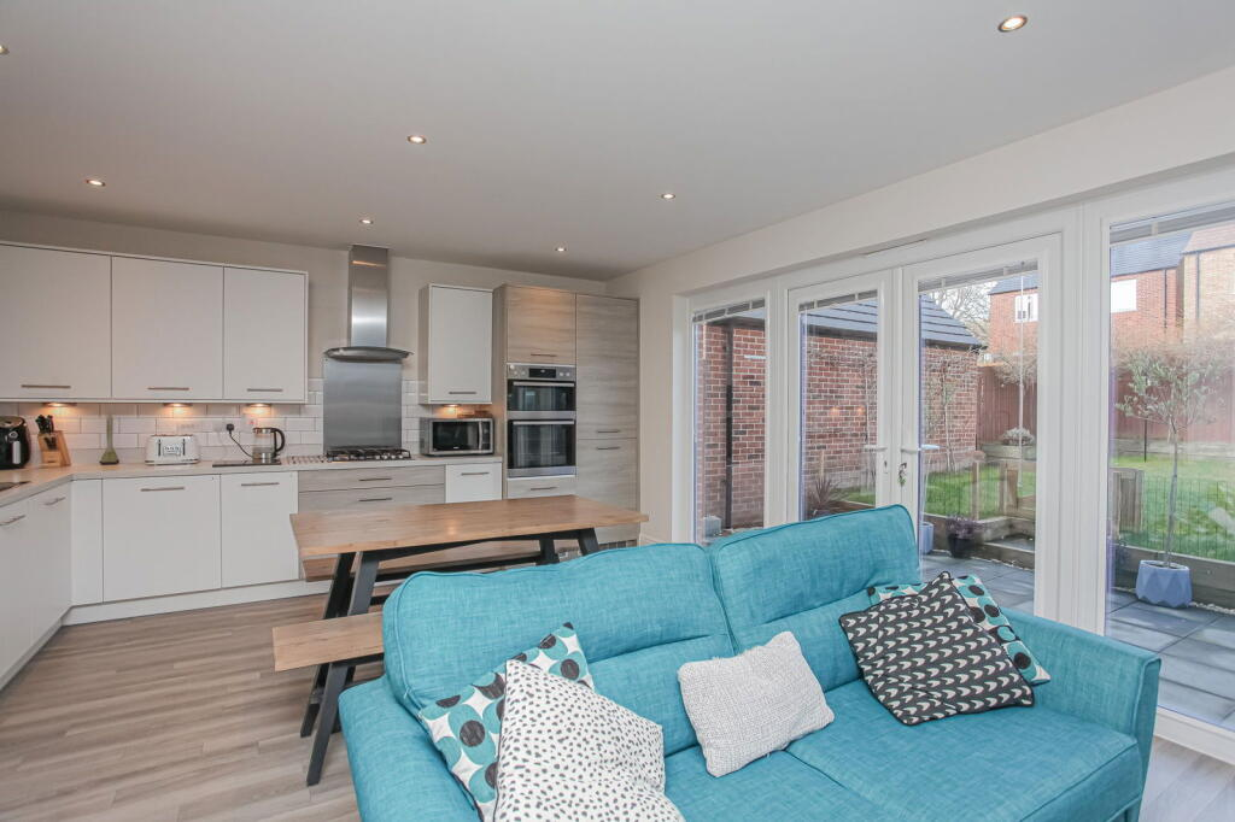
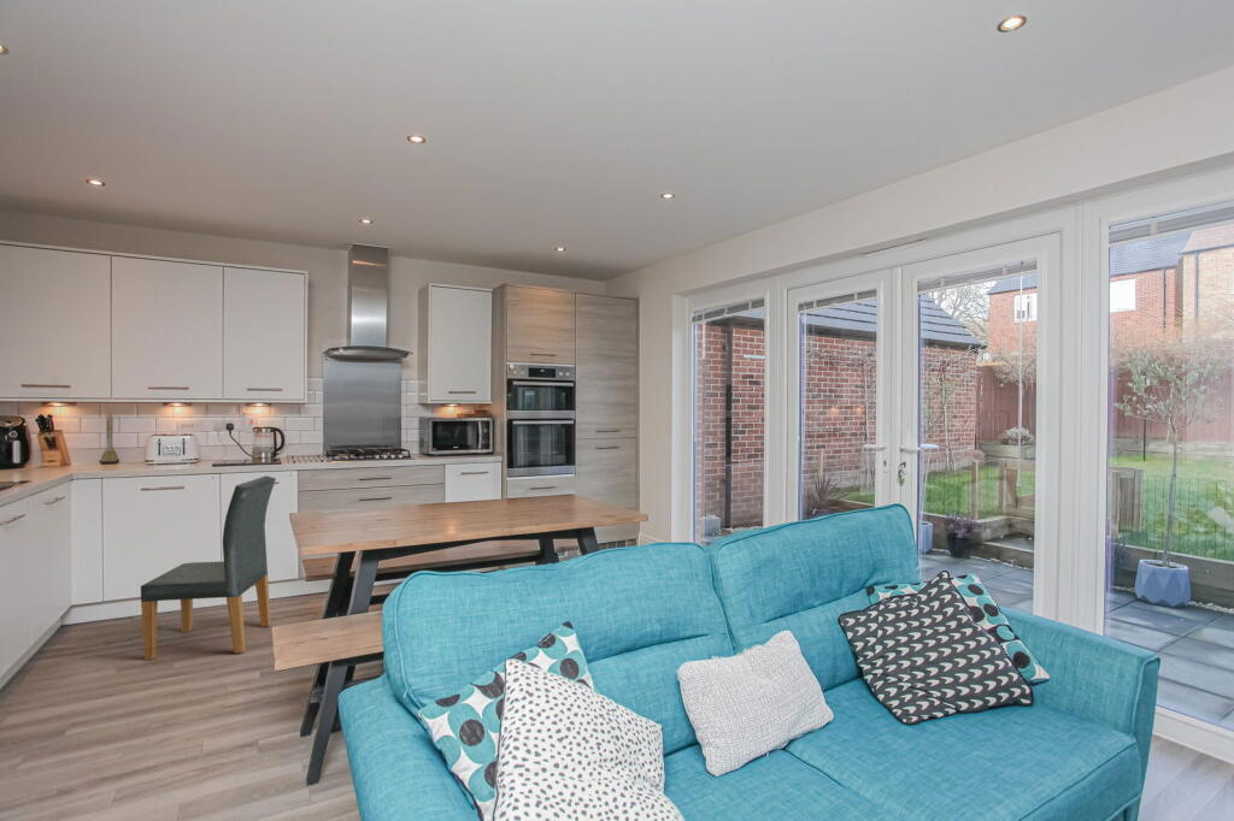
+ dining chair [140,474,277,661]
